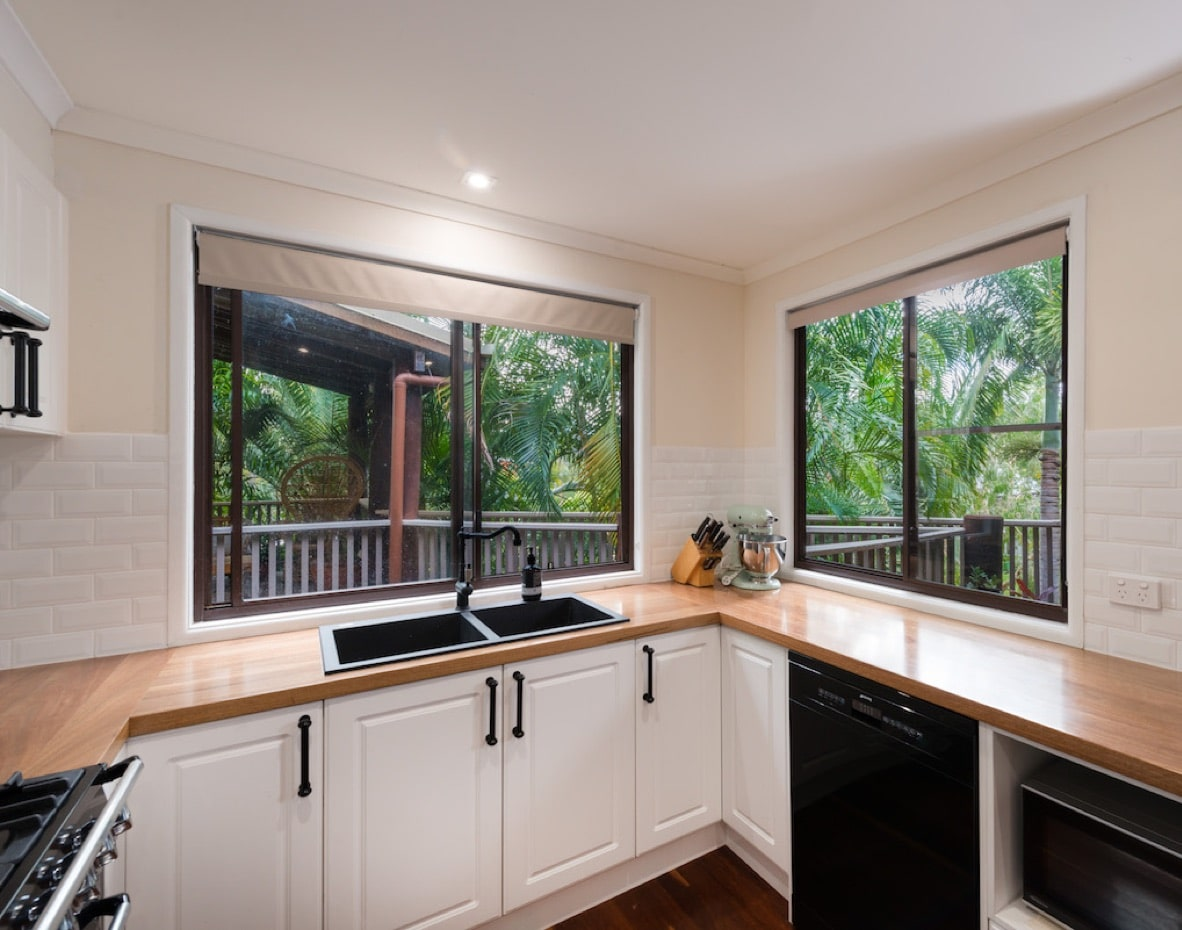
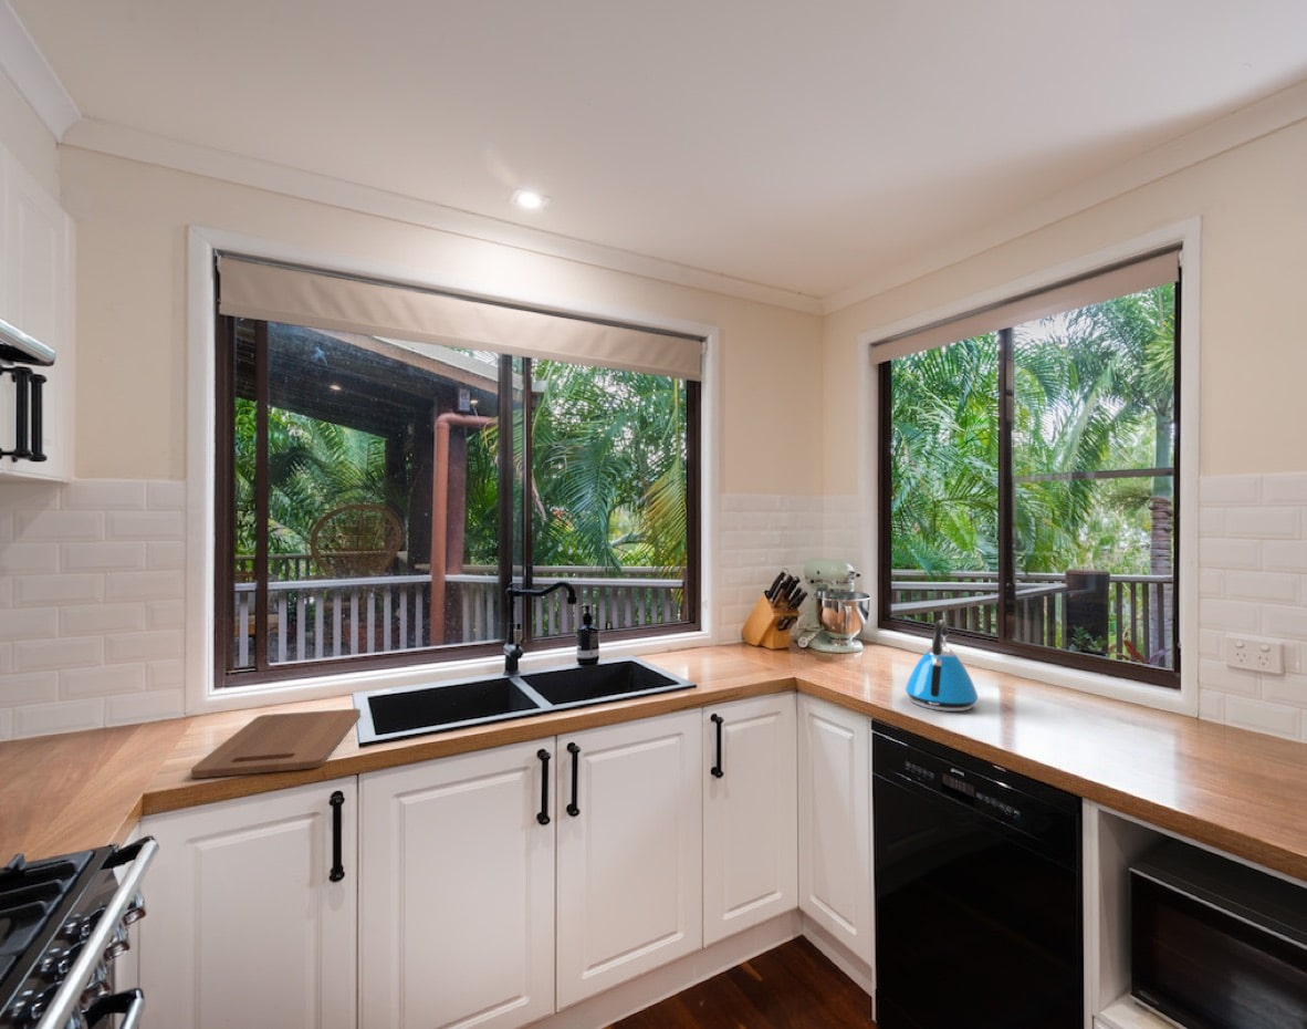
+ cutting board [190,708,362,779]
+ kettle [905,619,980,713]
